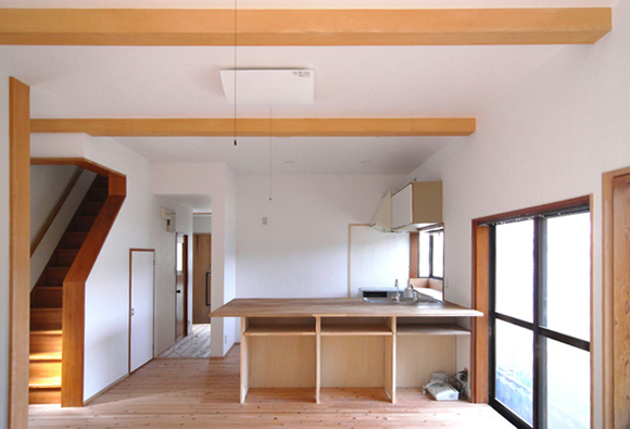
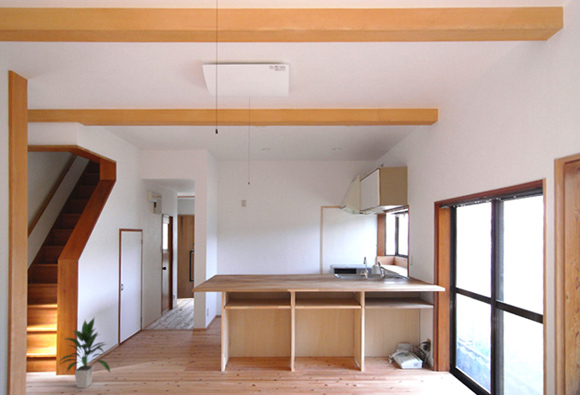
+ indoor plant [58,317,112,389]
